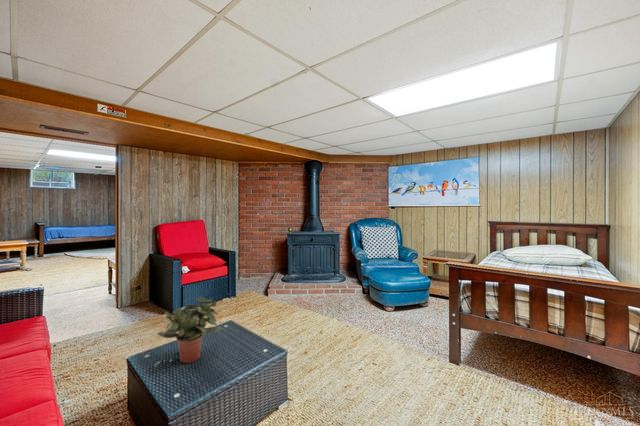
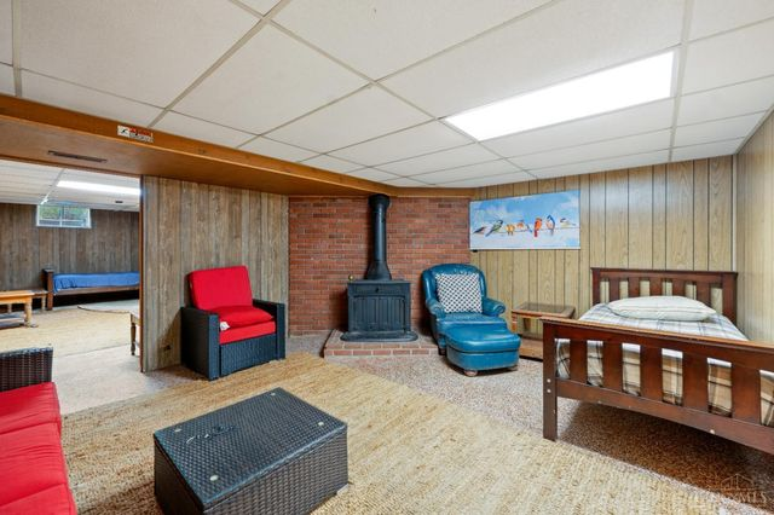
- potted plant [156,296,222,364]
